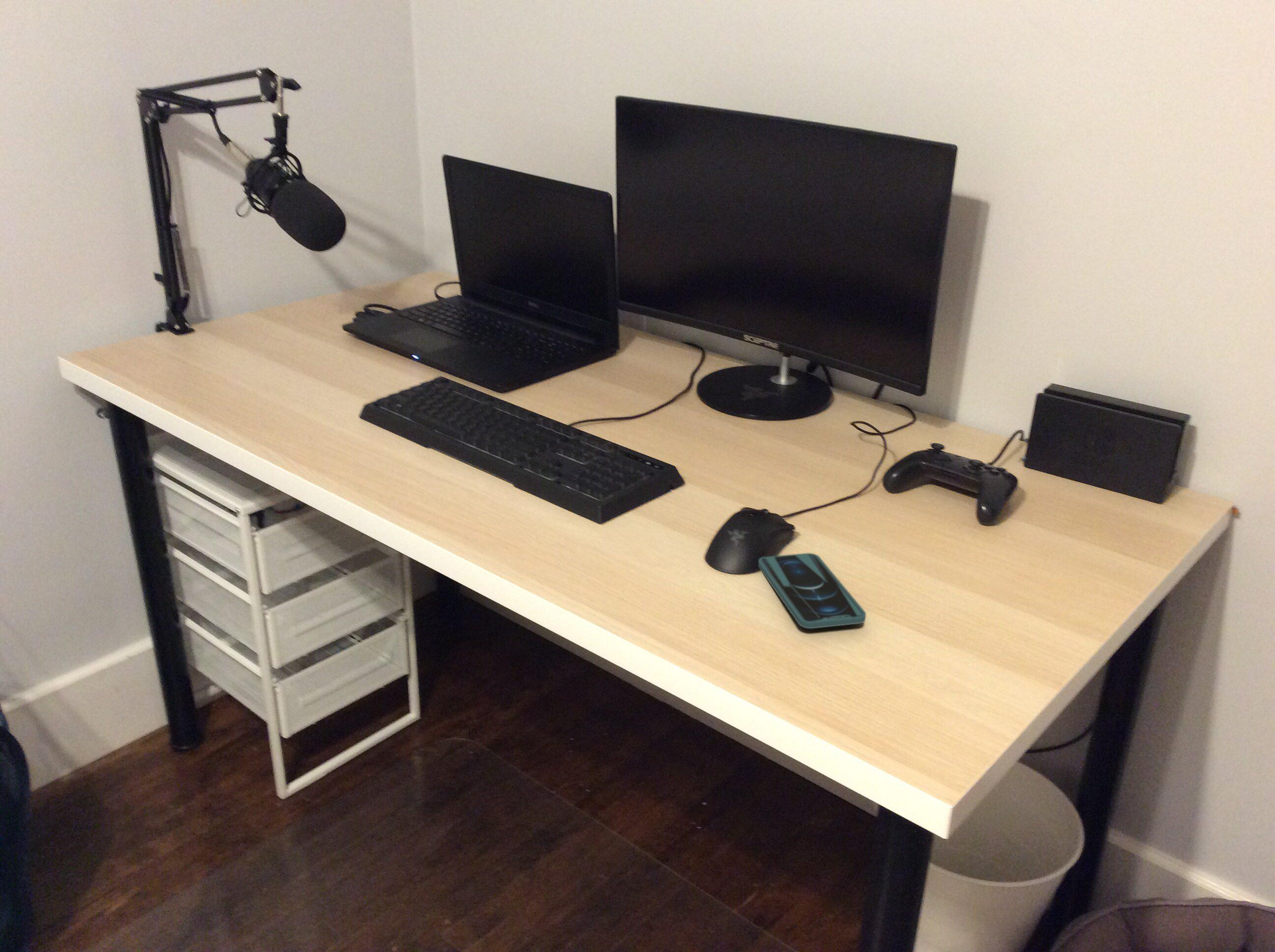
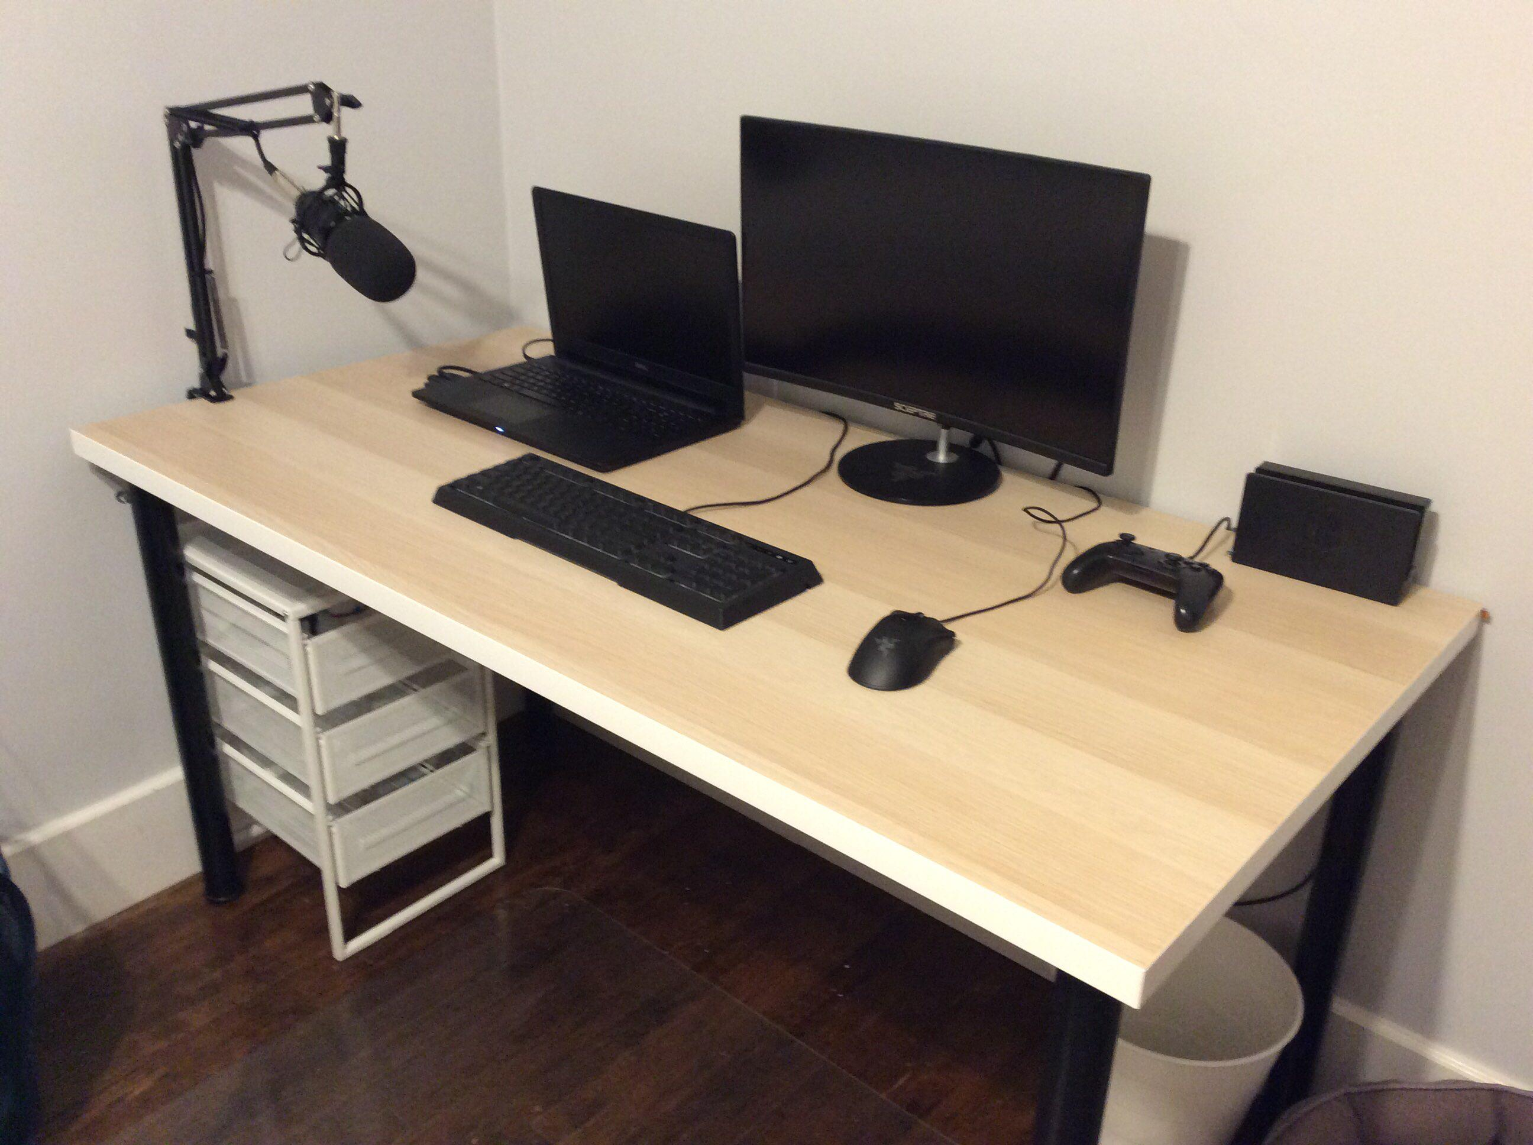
- smartphone [758,553,867,629]
